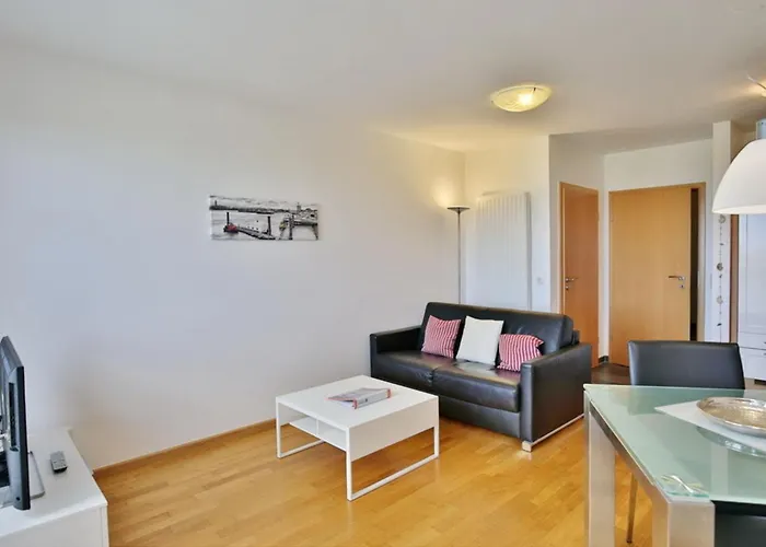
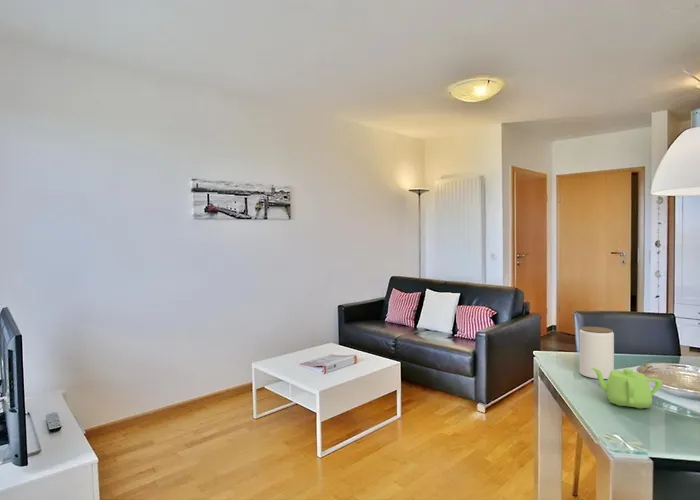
+ teapot [592,368,663,410]
+ jar [579,326,615,380]
